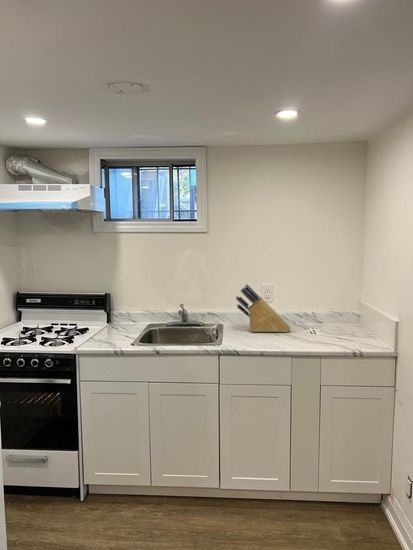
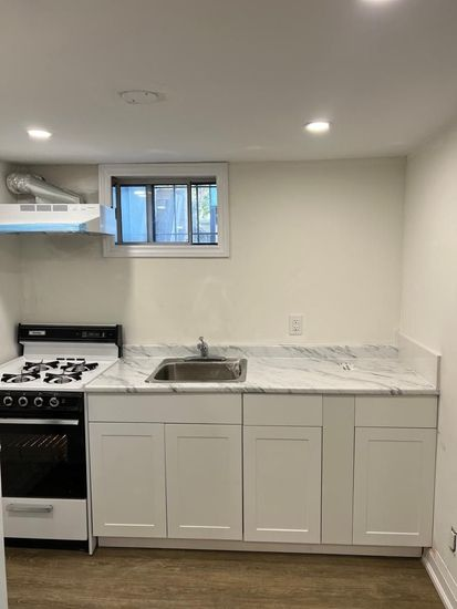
- knife block [235,283,291,333]
